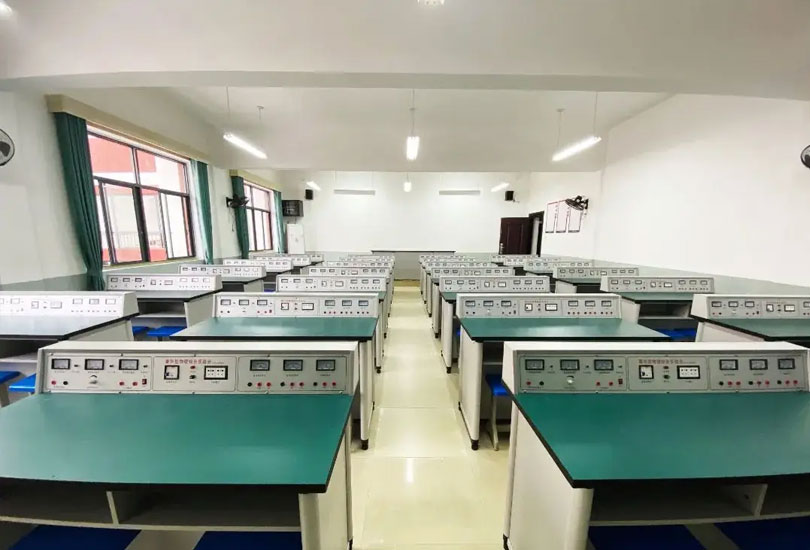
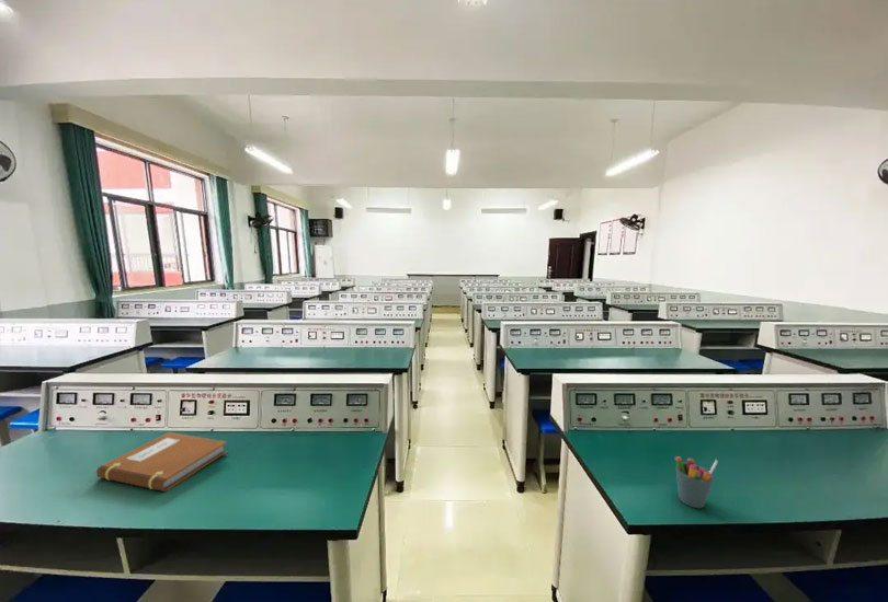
+ notebook [95,431,229,493]
+ pen holder [674,455,719,509]
